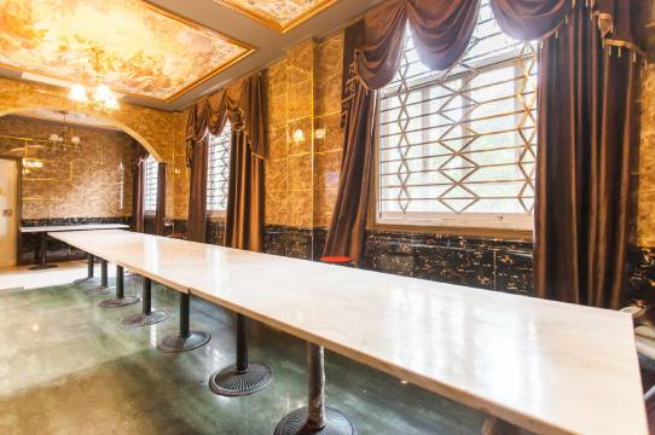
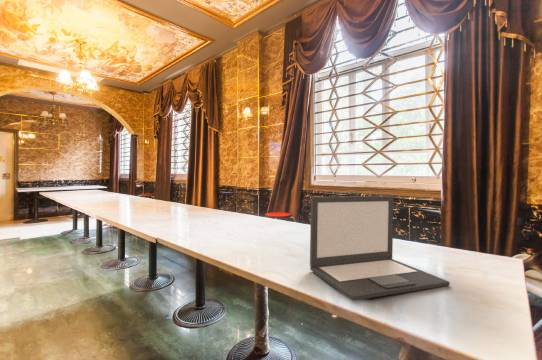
+ laptop [309,195,450,302]
